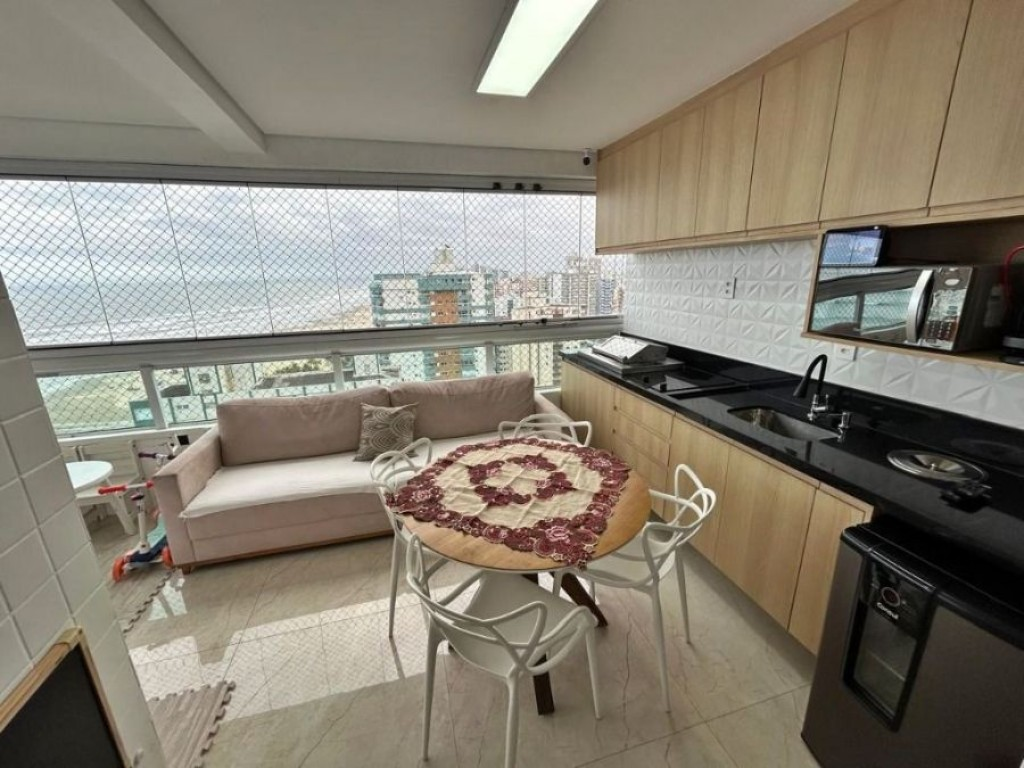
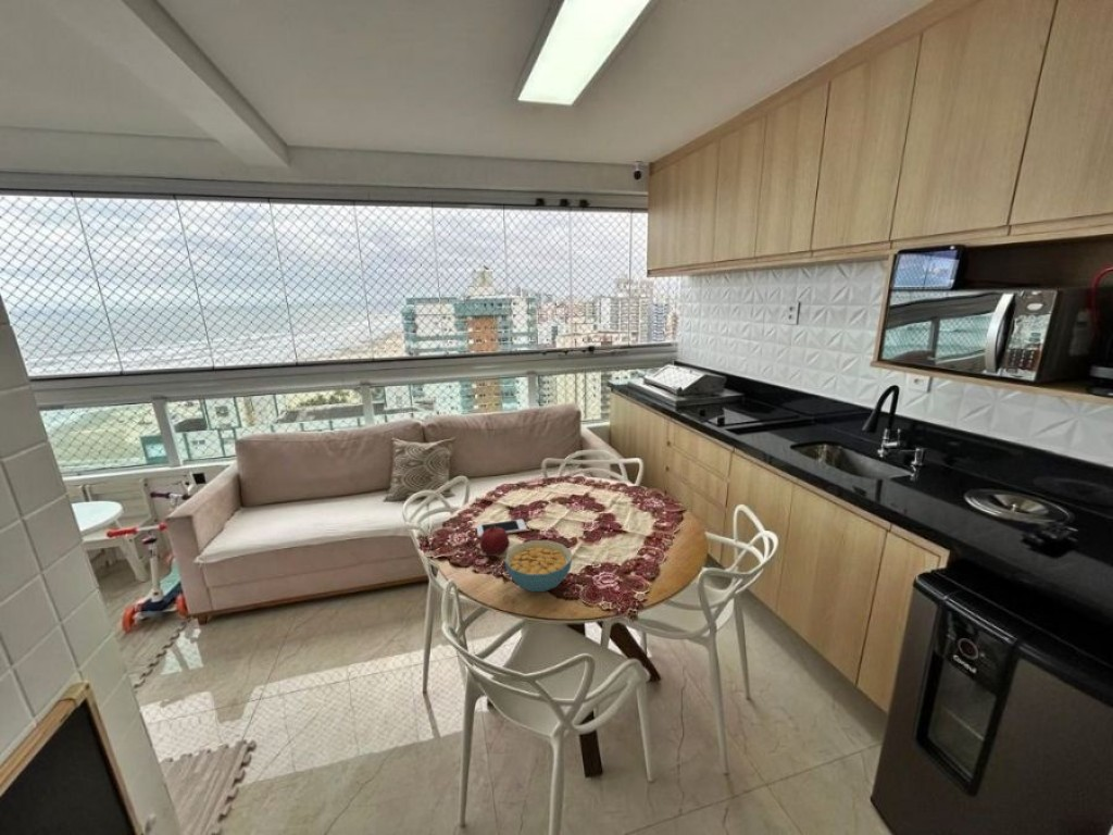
+ cell phone [475,519,528,539]
+ cereal bowl [504,539,573,593]
+ fruit [478,525,511,557]
